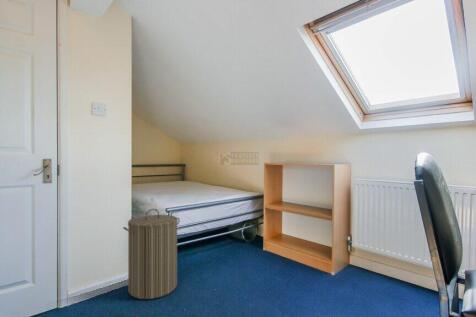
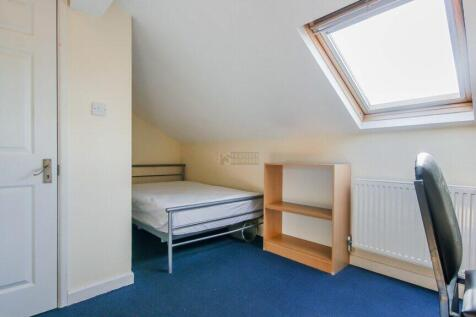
- laundry hamper [122,208,181,300]
